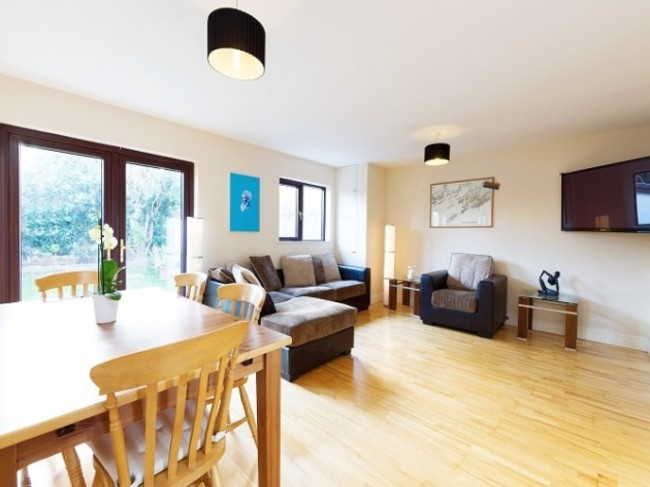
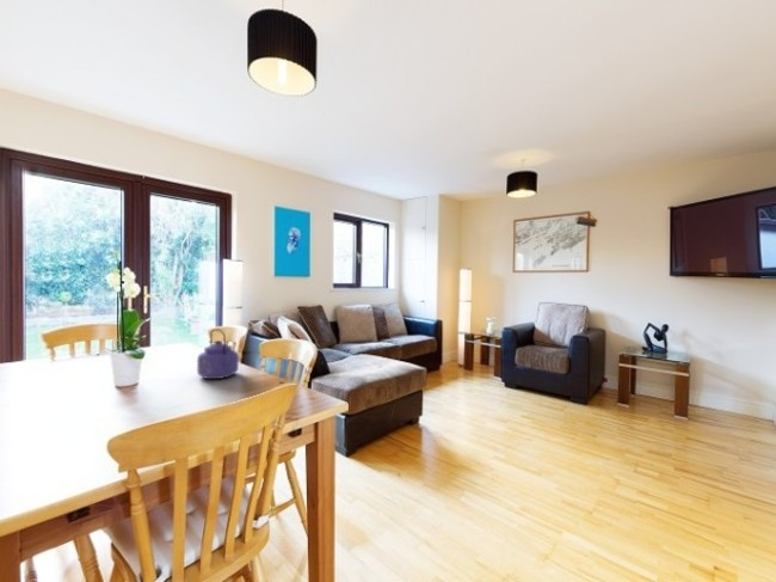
+ kettle [196,327,240,380]
